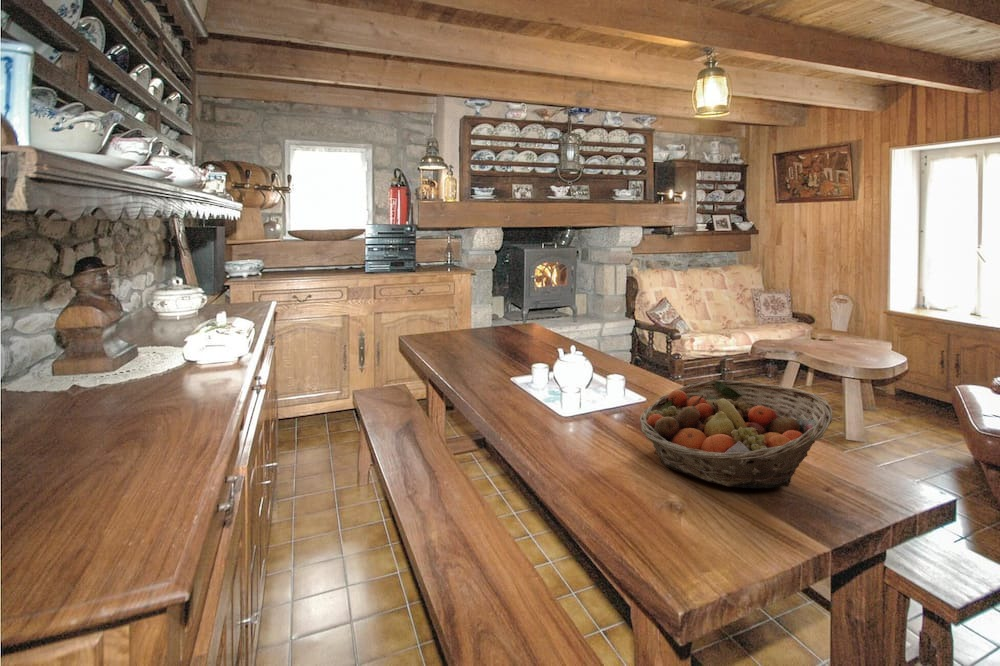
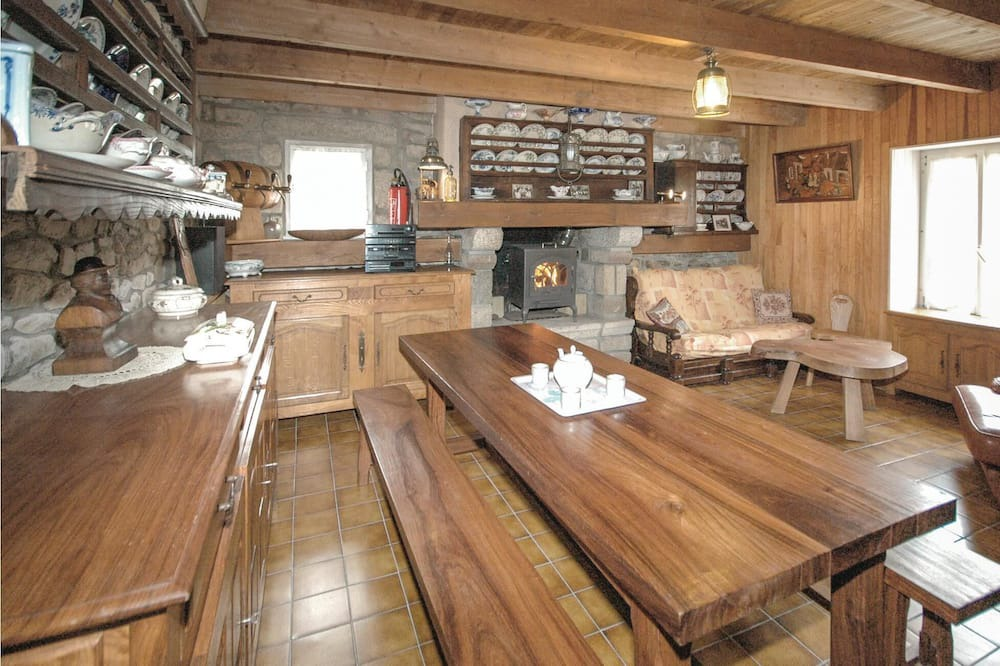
- fruit basket [638,379,834,489]
